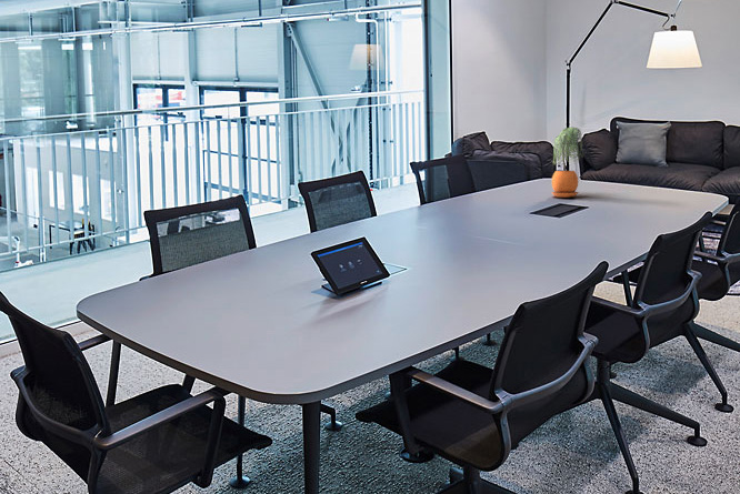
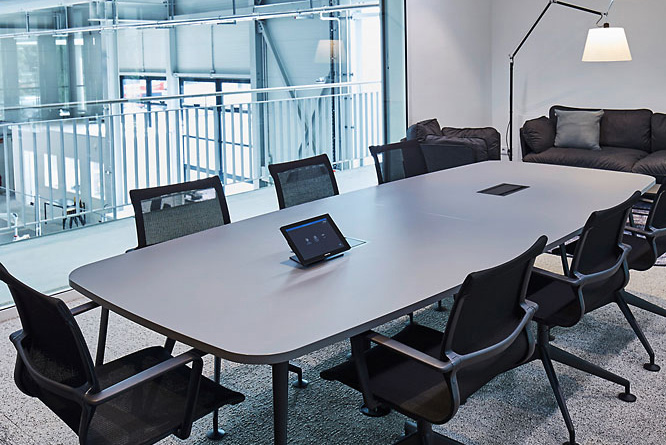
- potted plant [550,127,583,199]
